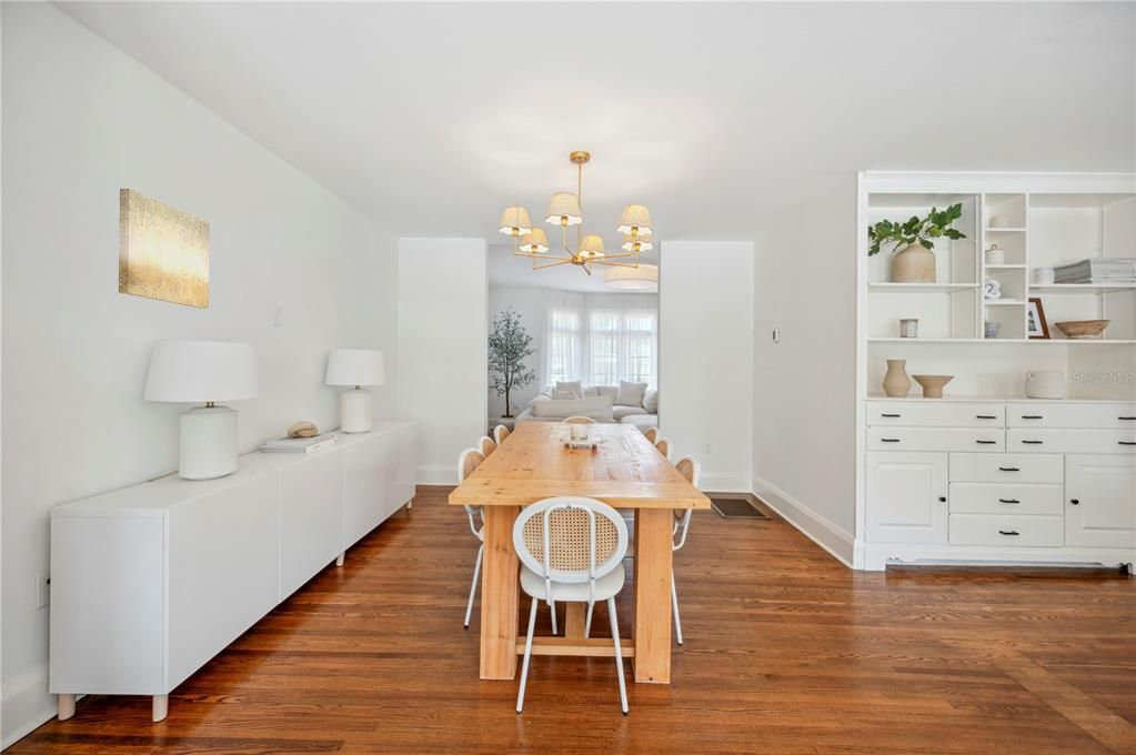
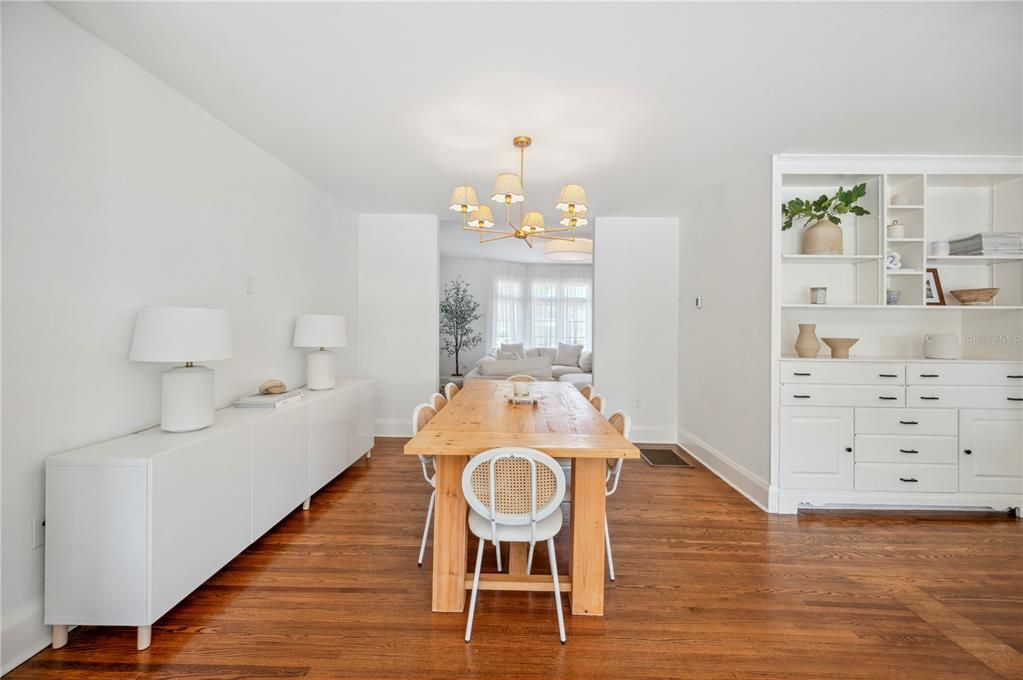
- wall art [118,188,211,310]
